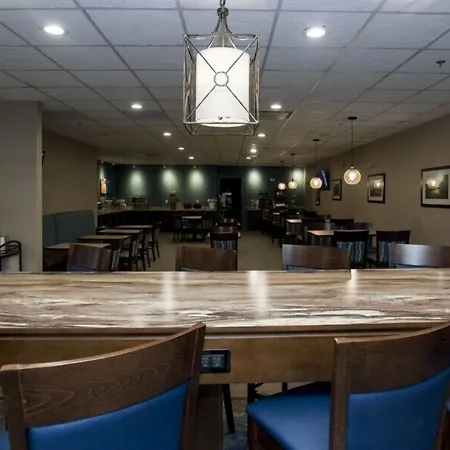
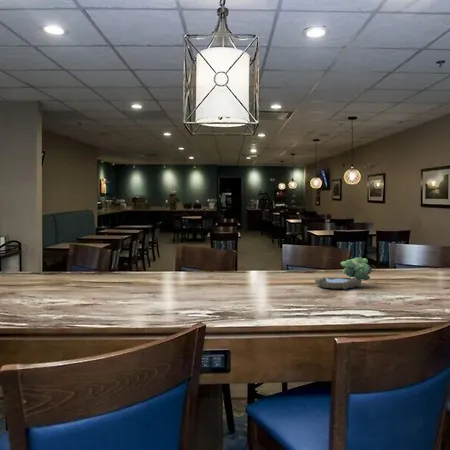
+ plant [314,256,373,290]
